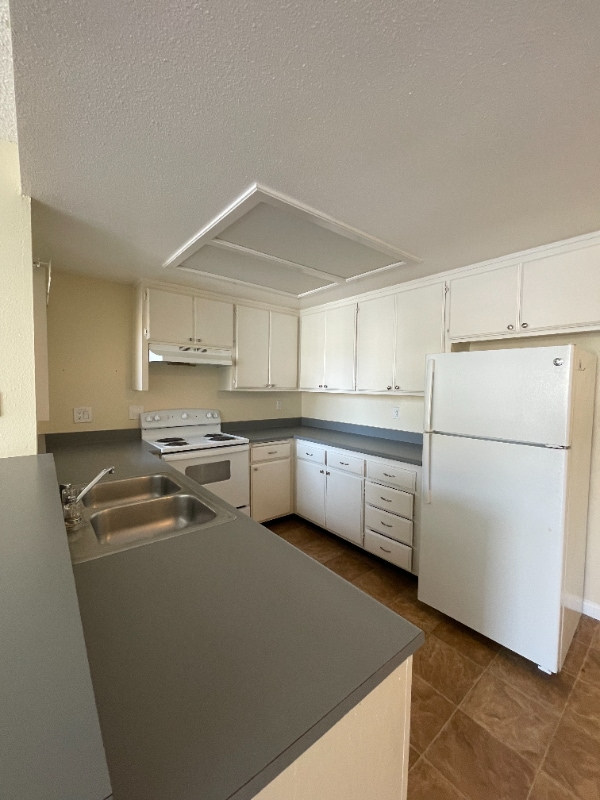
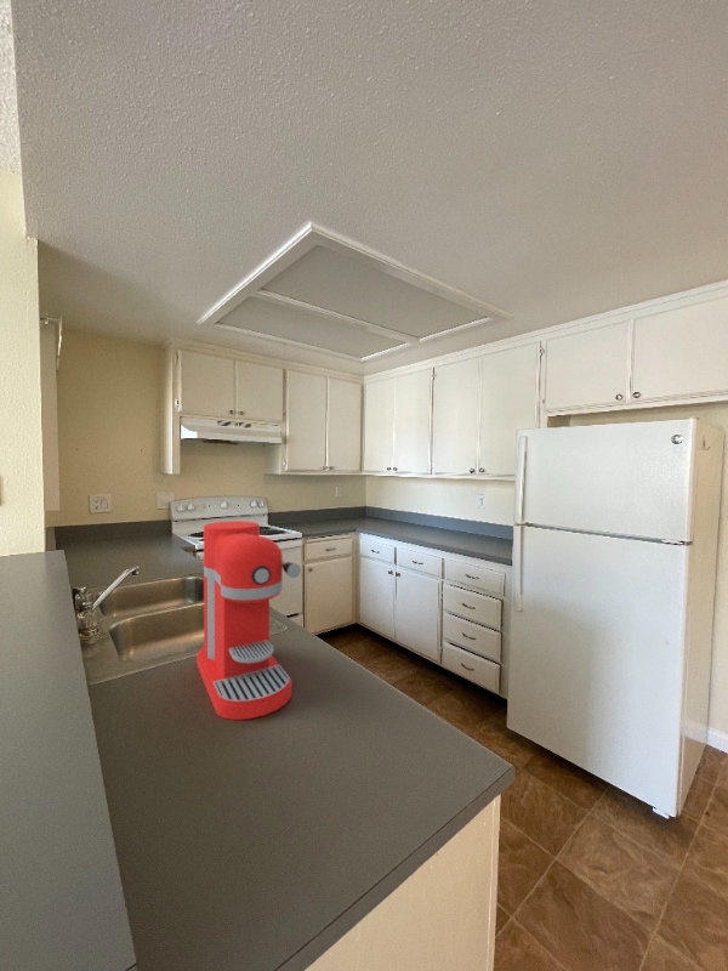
+ coffee maker [195,519,302,721]
